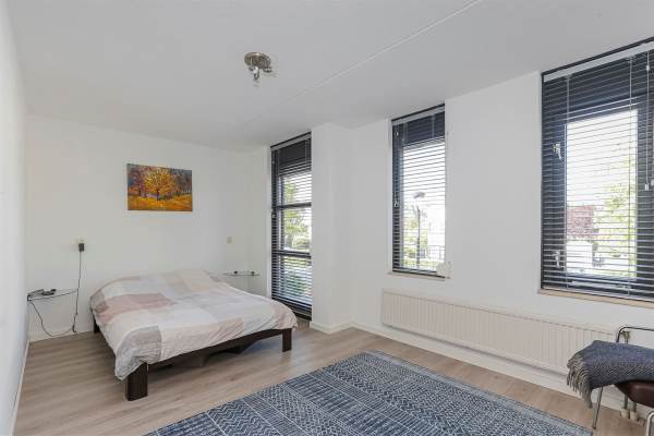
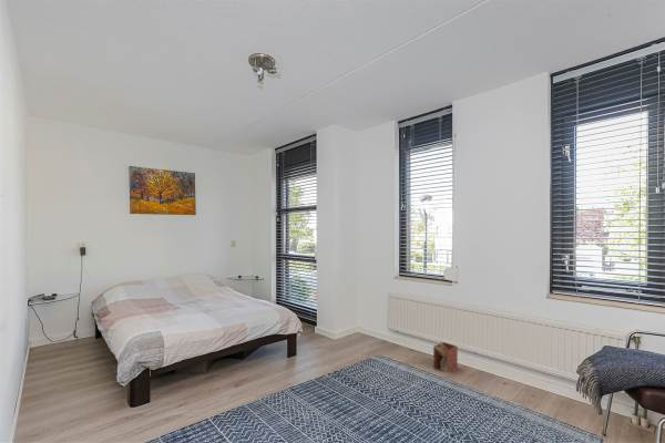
+ architectural model [432,340,459,373]
